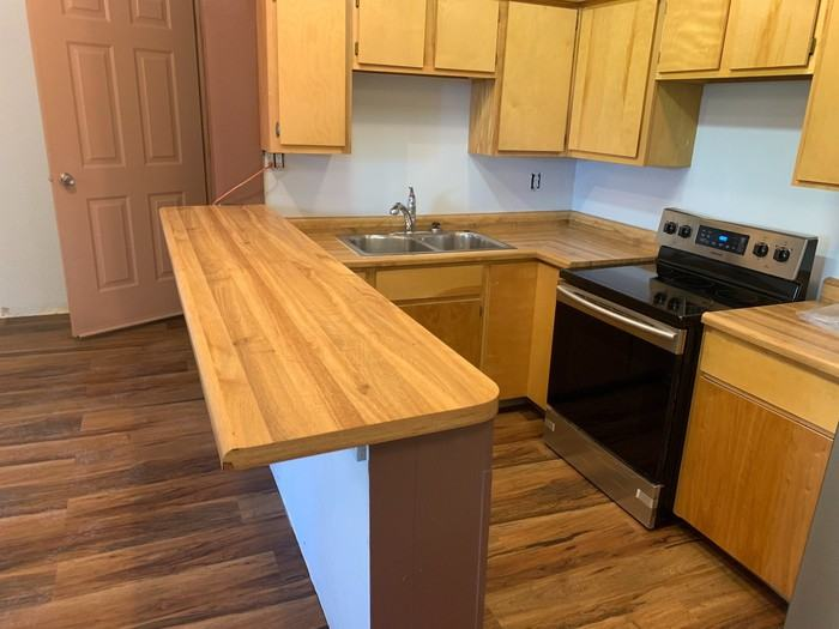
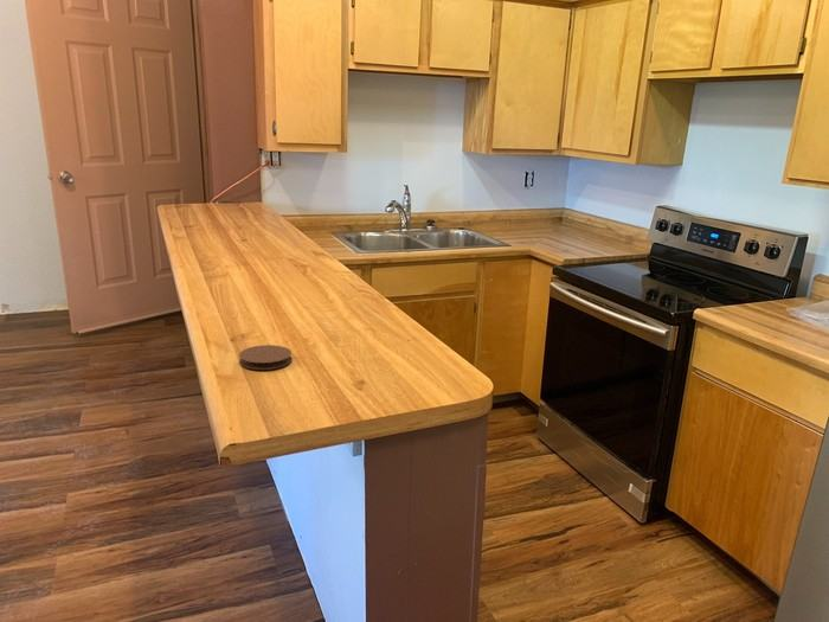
+ coaster [238,344,293,371]
